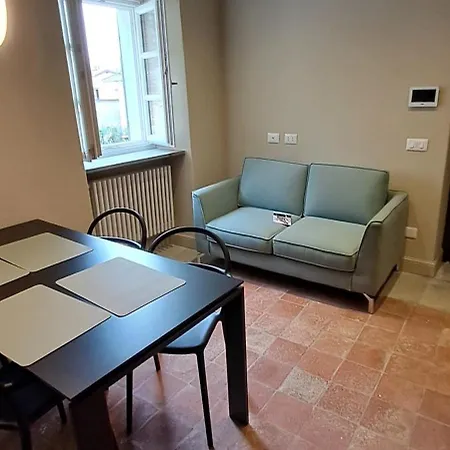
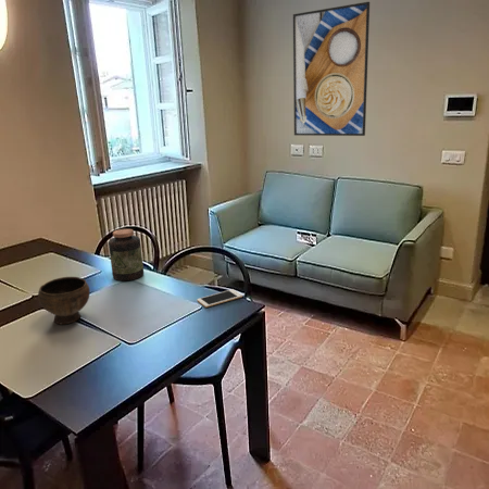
+ cell phone [197,288,243,309]
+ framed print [292,1,371,137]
+ jar [108,228,145,281]
+ bowl [37,276,91,325]
